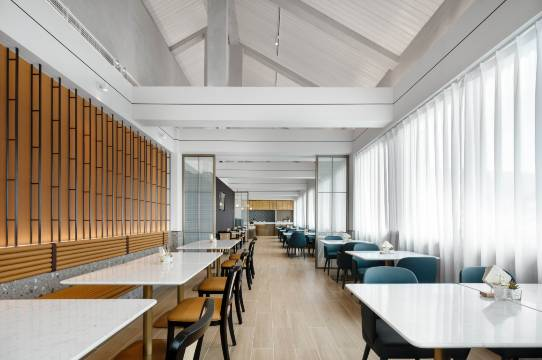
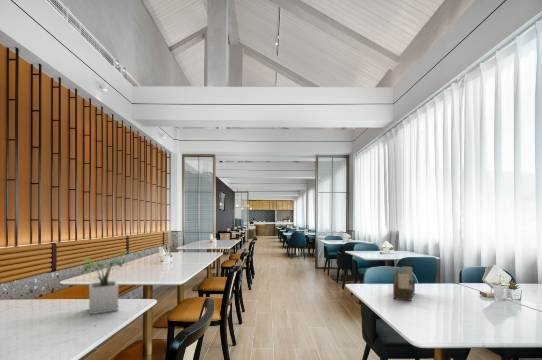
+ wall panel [392,265,416,302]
+ potted plant [70,250,142,315]
